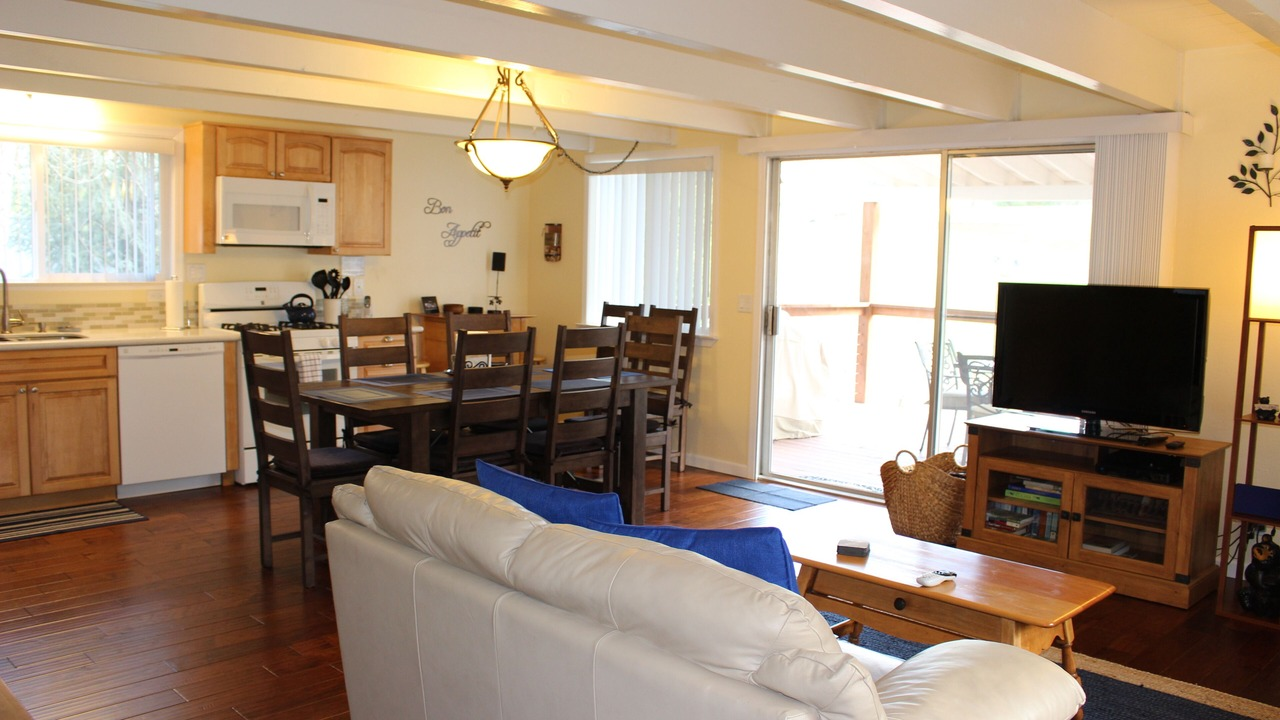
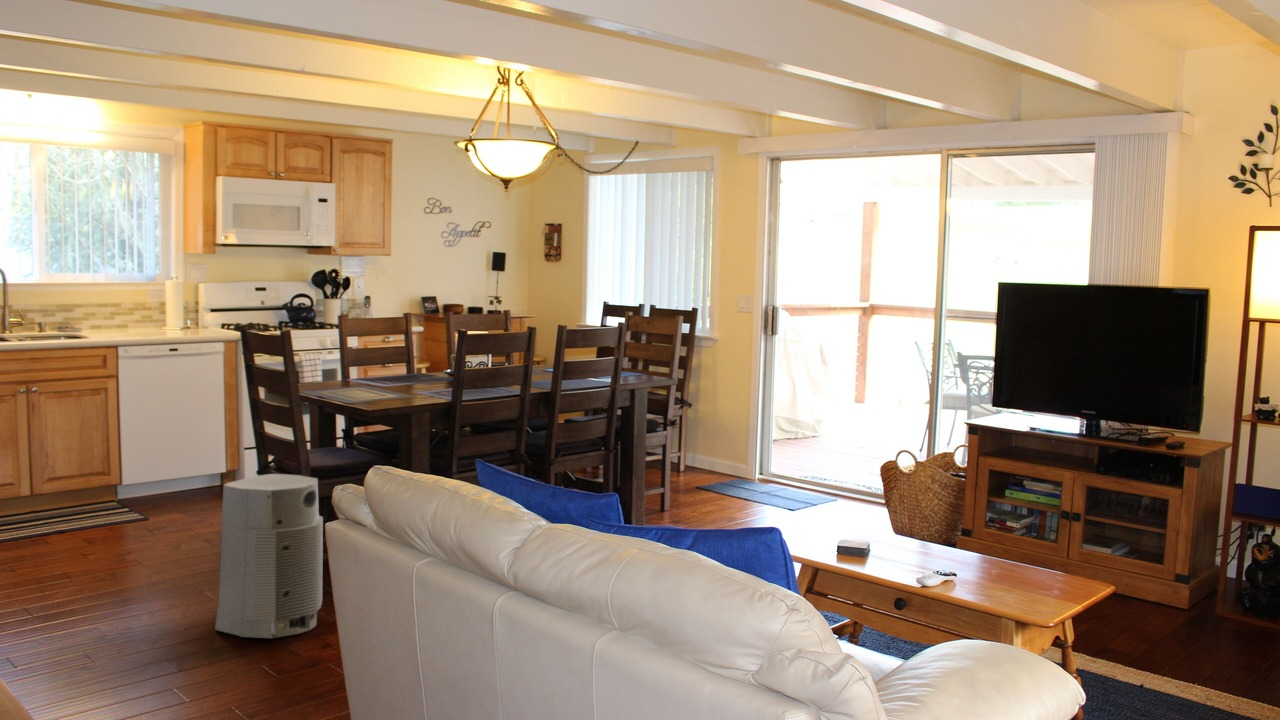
+ air purifier [214,473,324,639]
